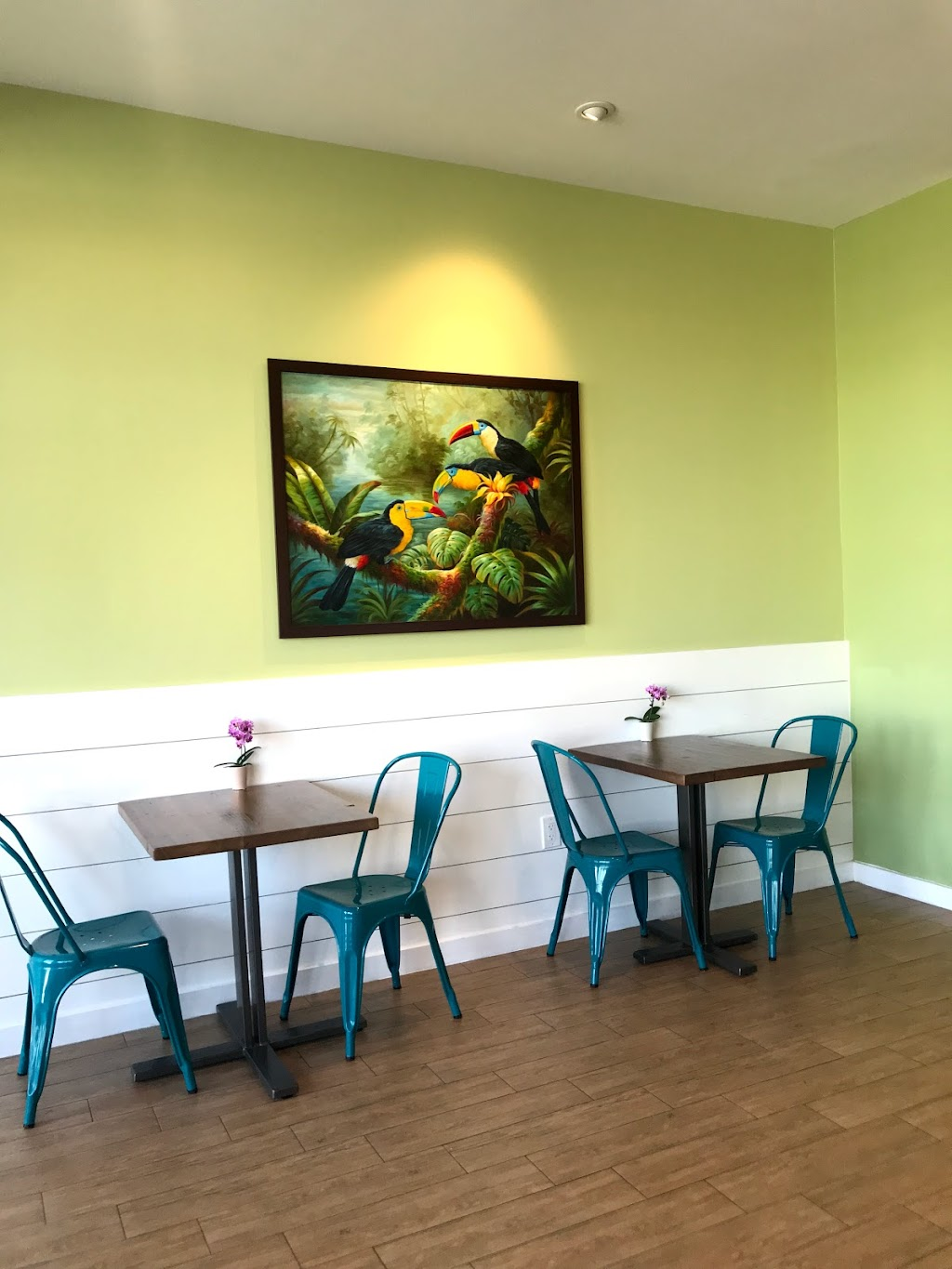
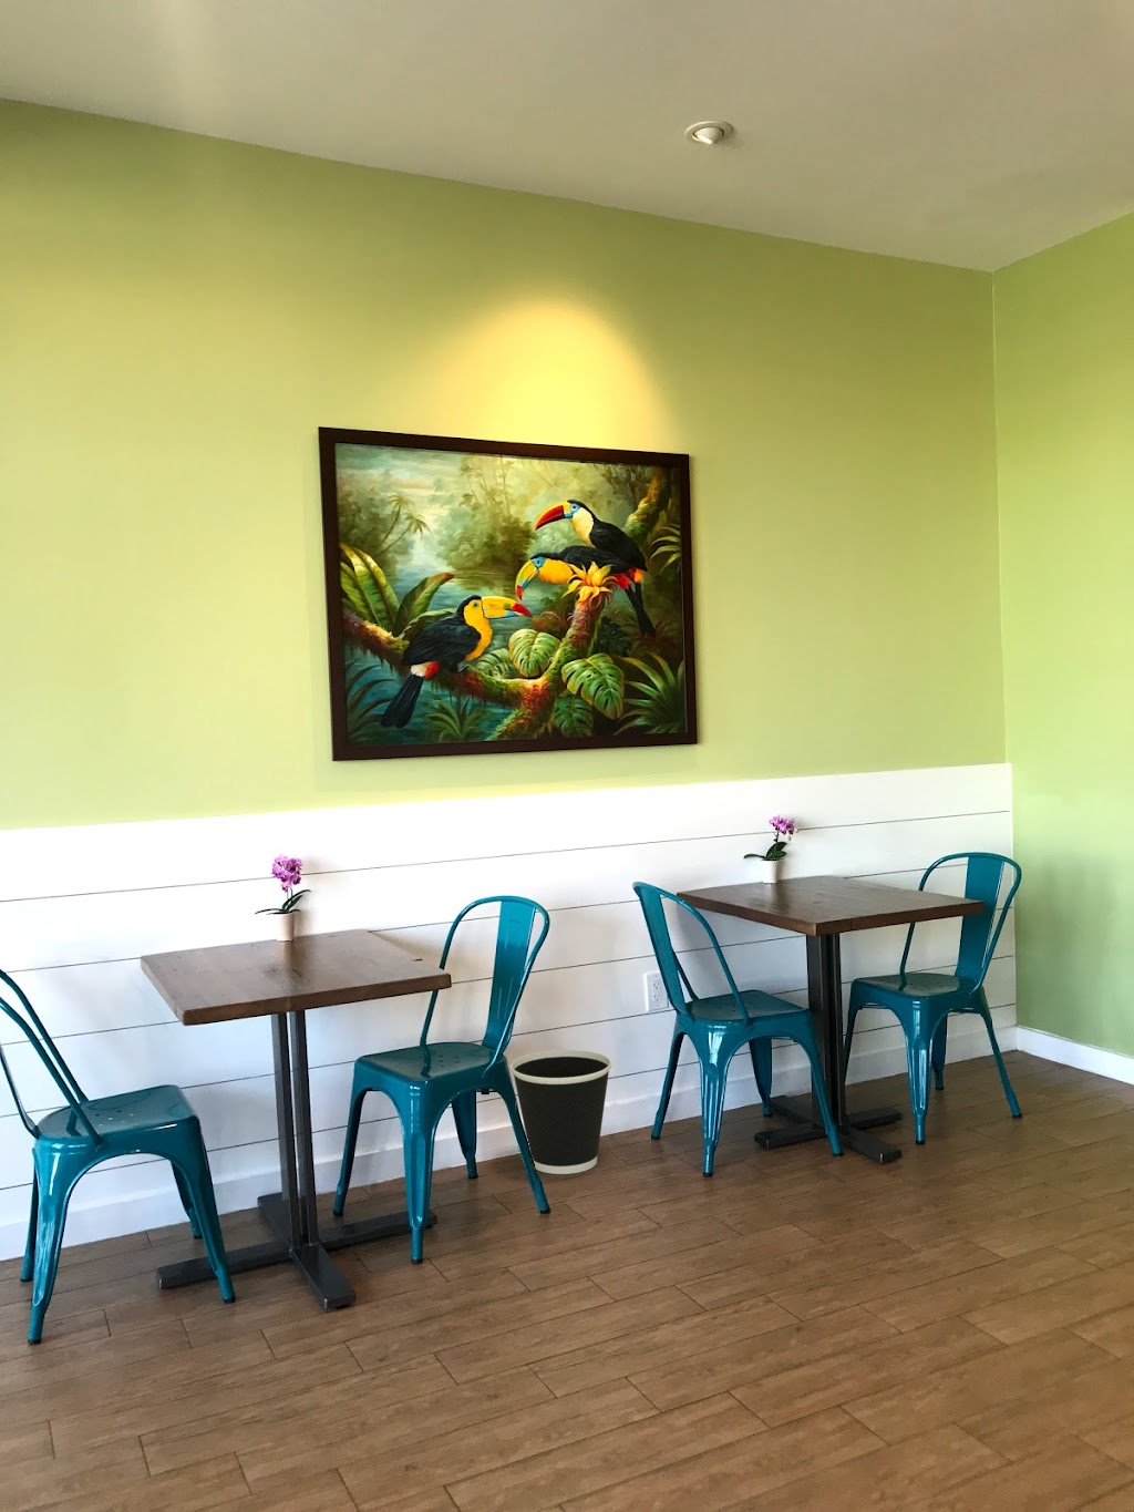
+ wastebasket [510,1049,612,1175]
